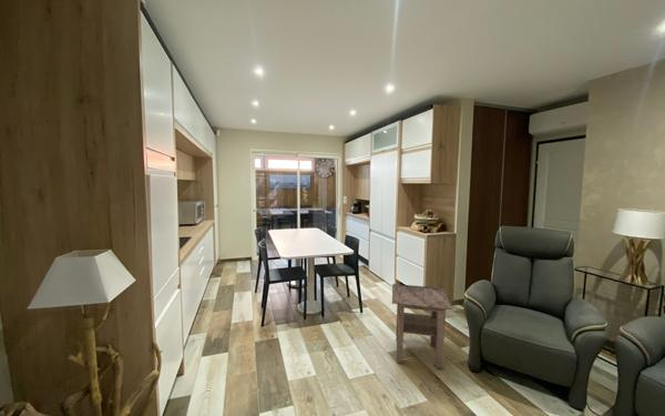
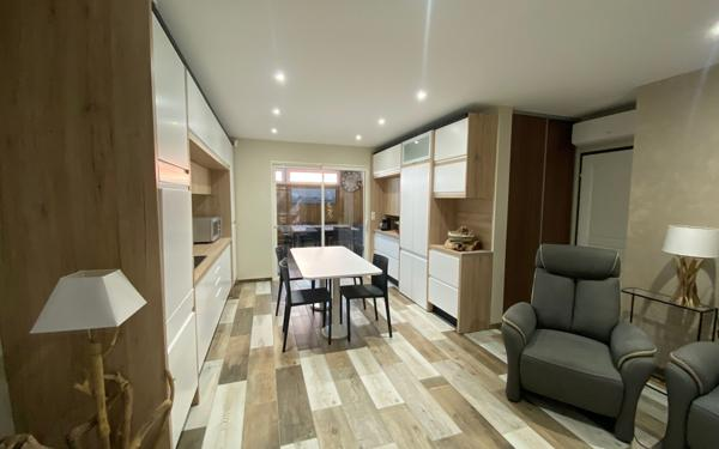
- side table [391,283,454,369]
